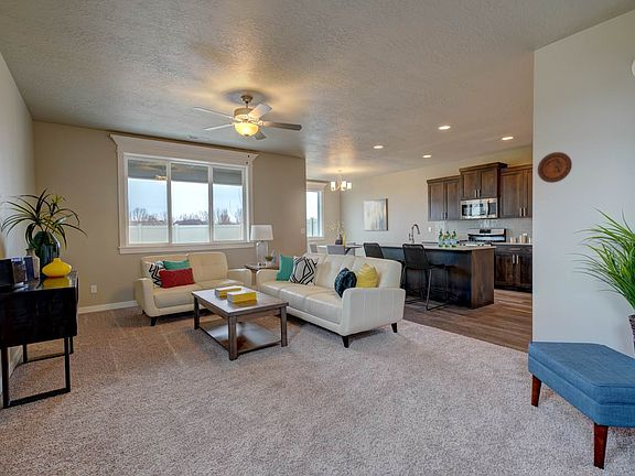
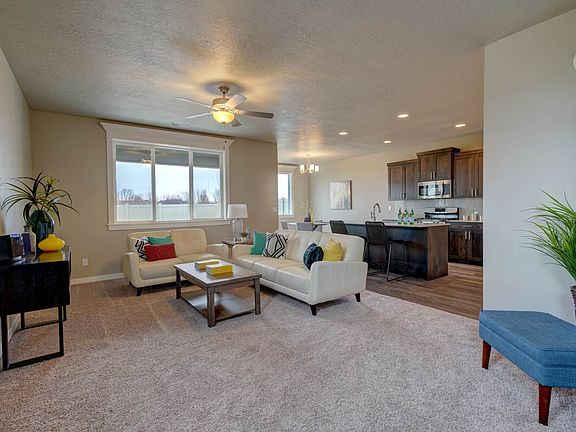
- decorative plate [537,151,573,184]
